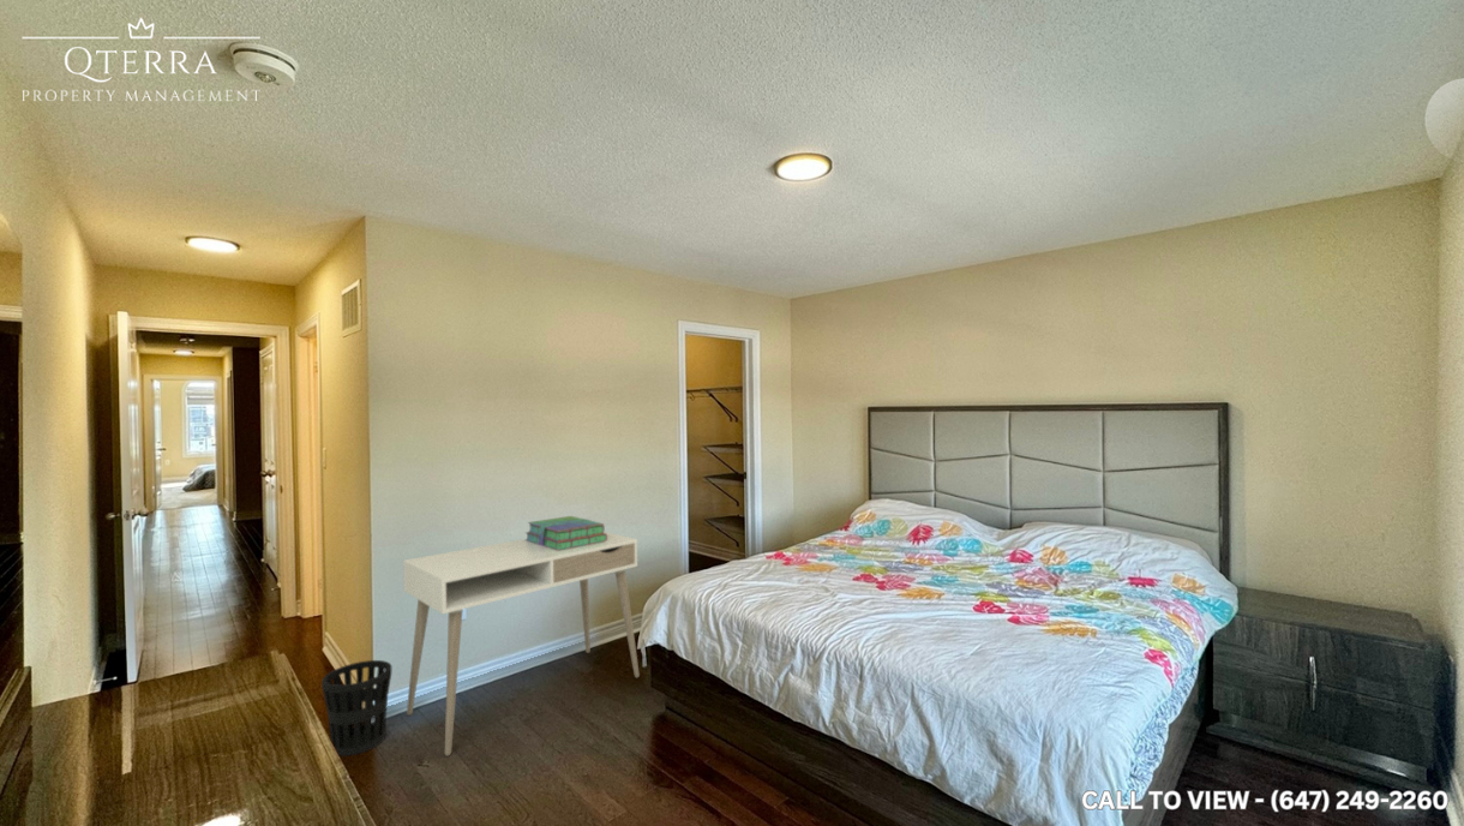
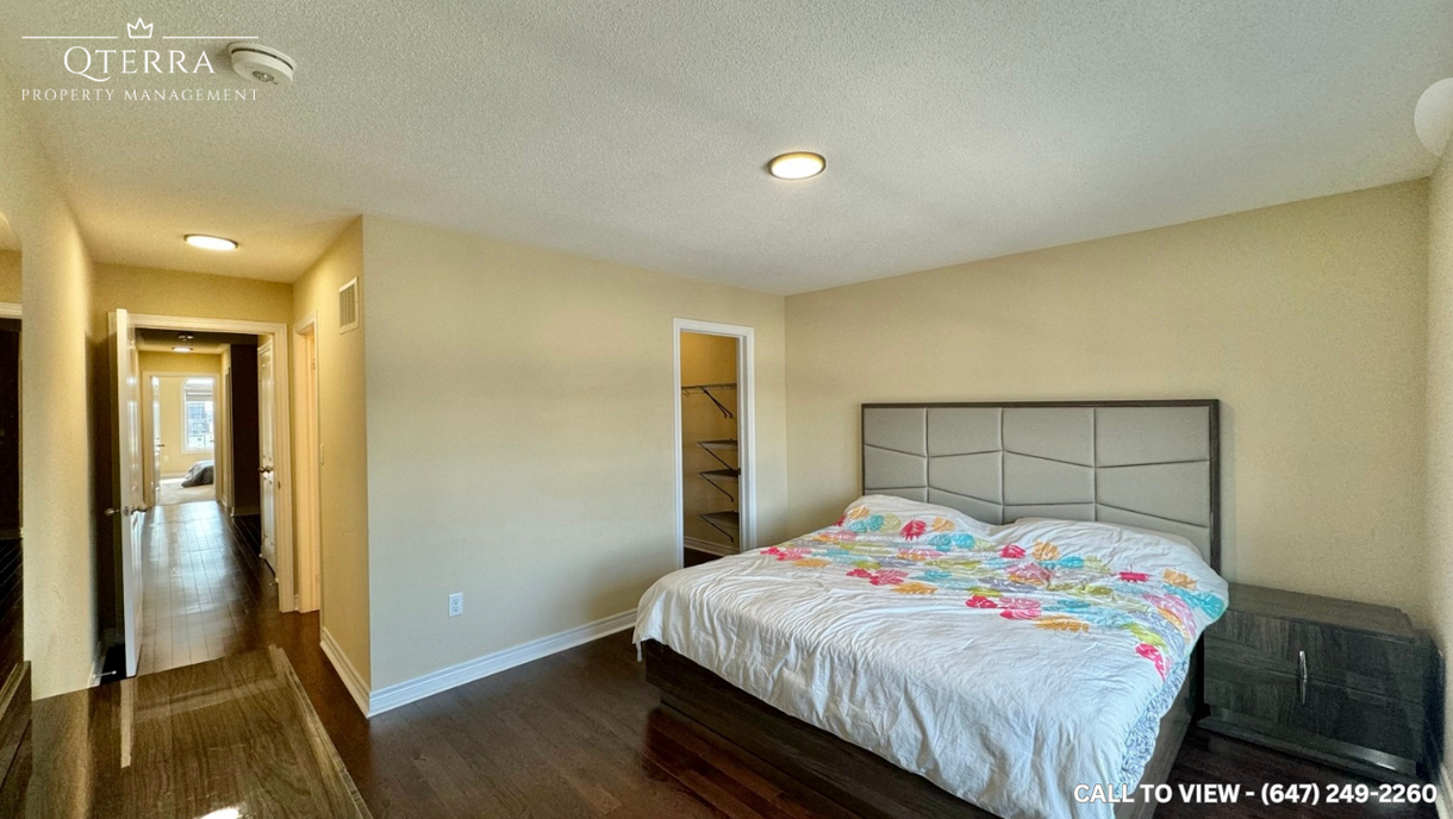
- desk [402,531,641,758]
- wastebasket [320,659,392,758]
- stack of books [524,515,607,551]
